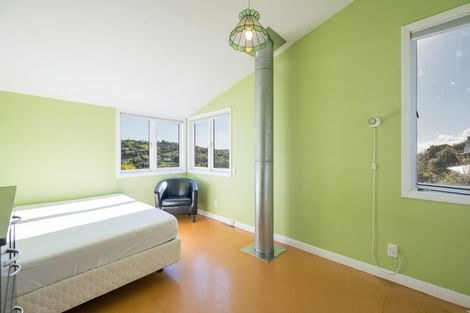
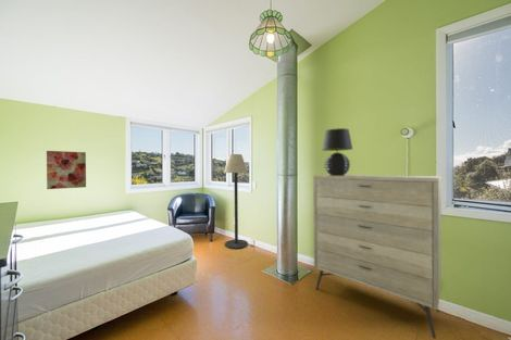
+ wall art [46,150,87,190]
+ dresser [312,174,443,340]
+ floor lamp [223,153,249,250]
+ table lamp [321,127,353,176]
